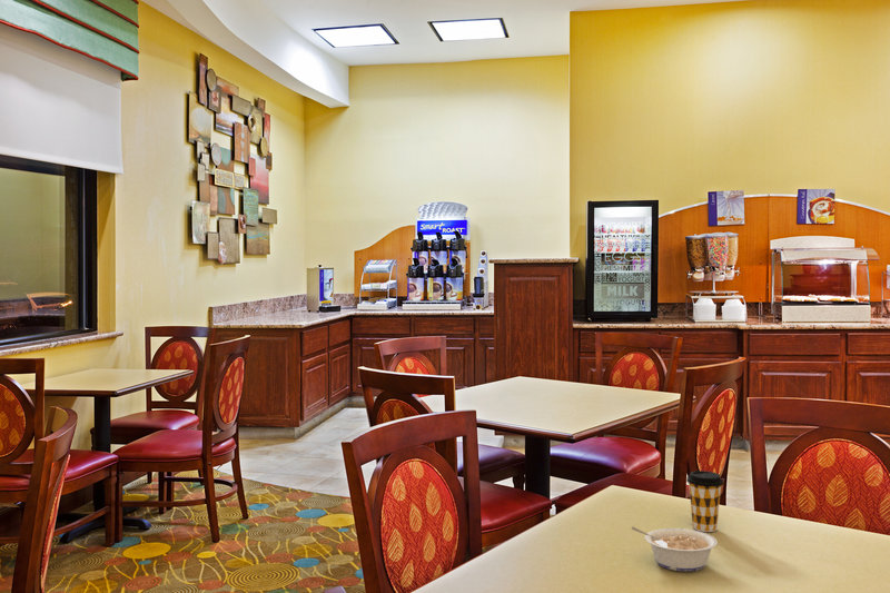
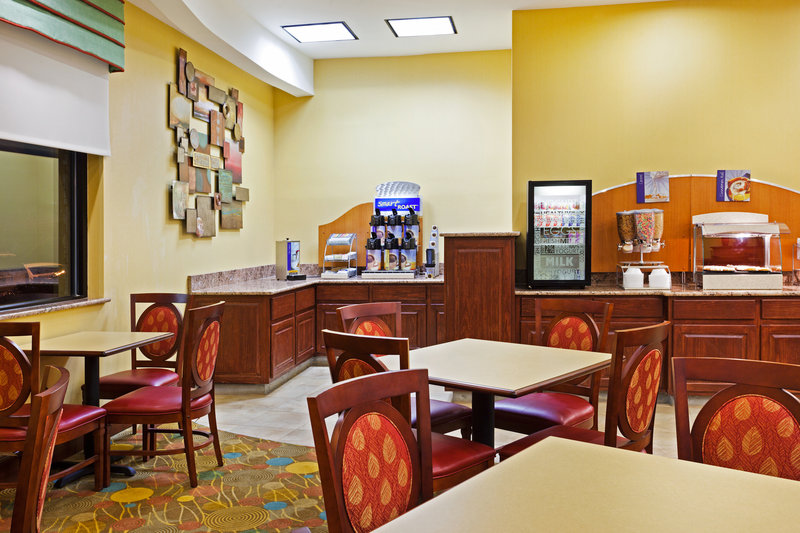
- legume [631,525,719,573]
- coffee cup [685,470,724,533]
